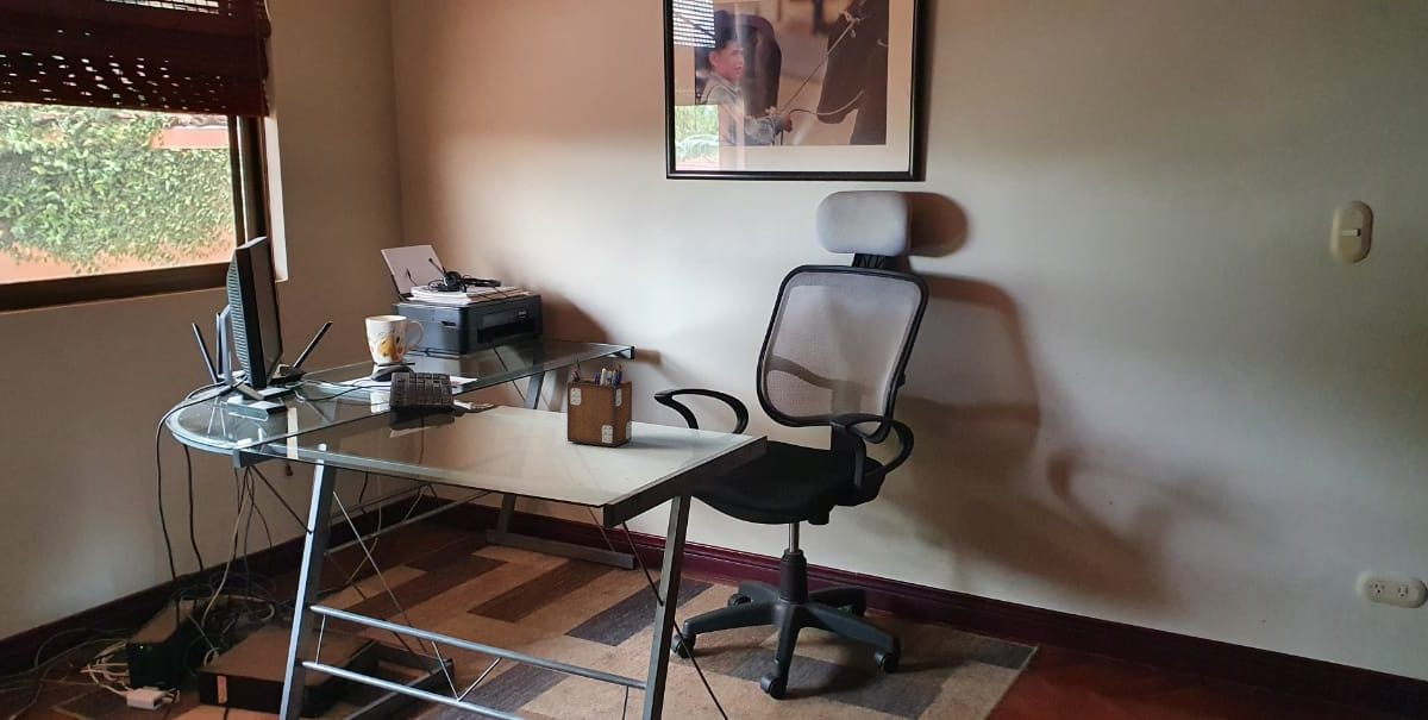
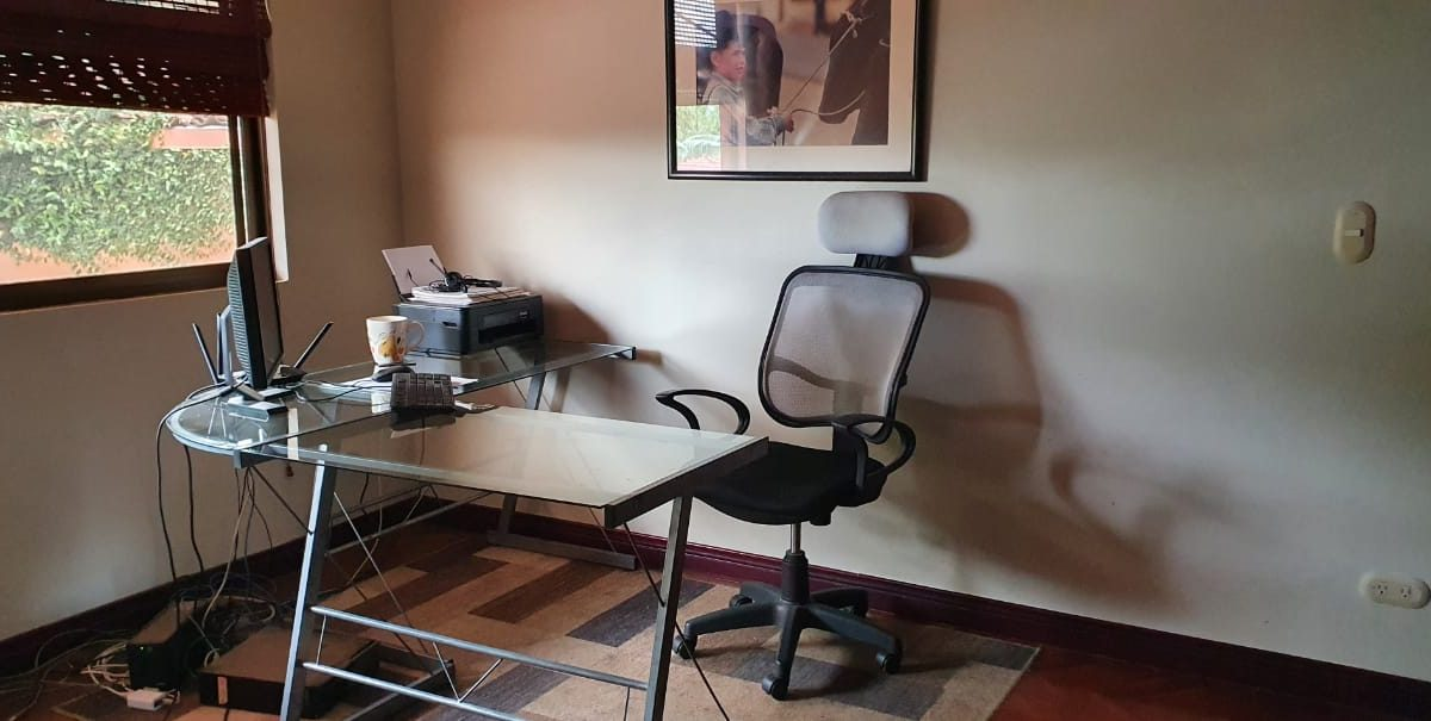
- desk organizer [565,357,633,447]
